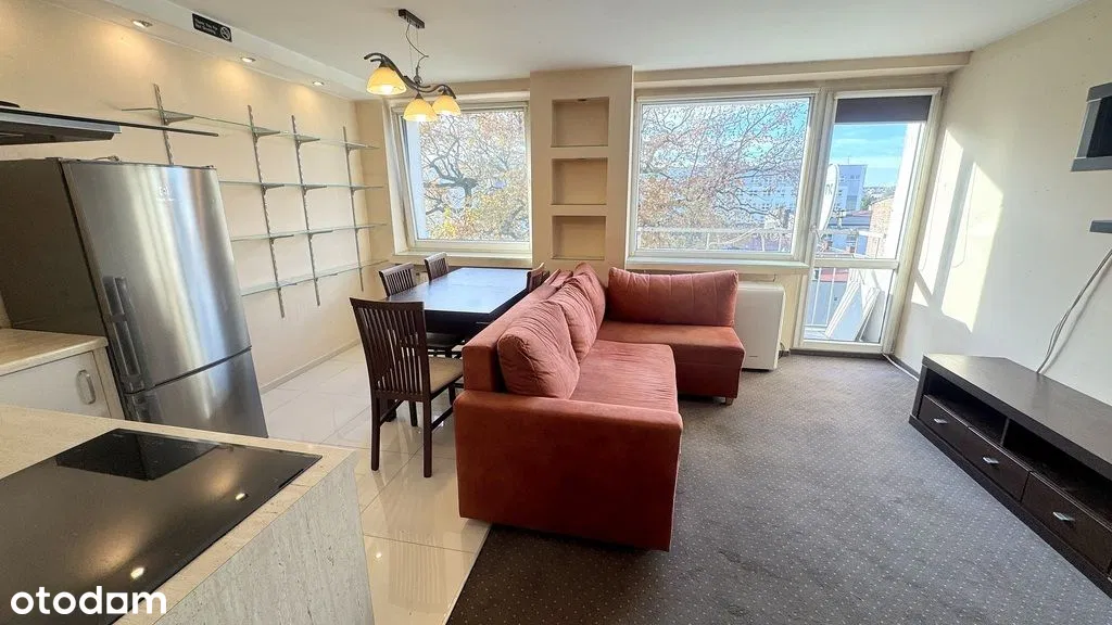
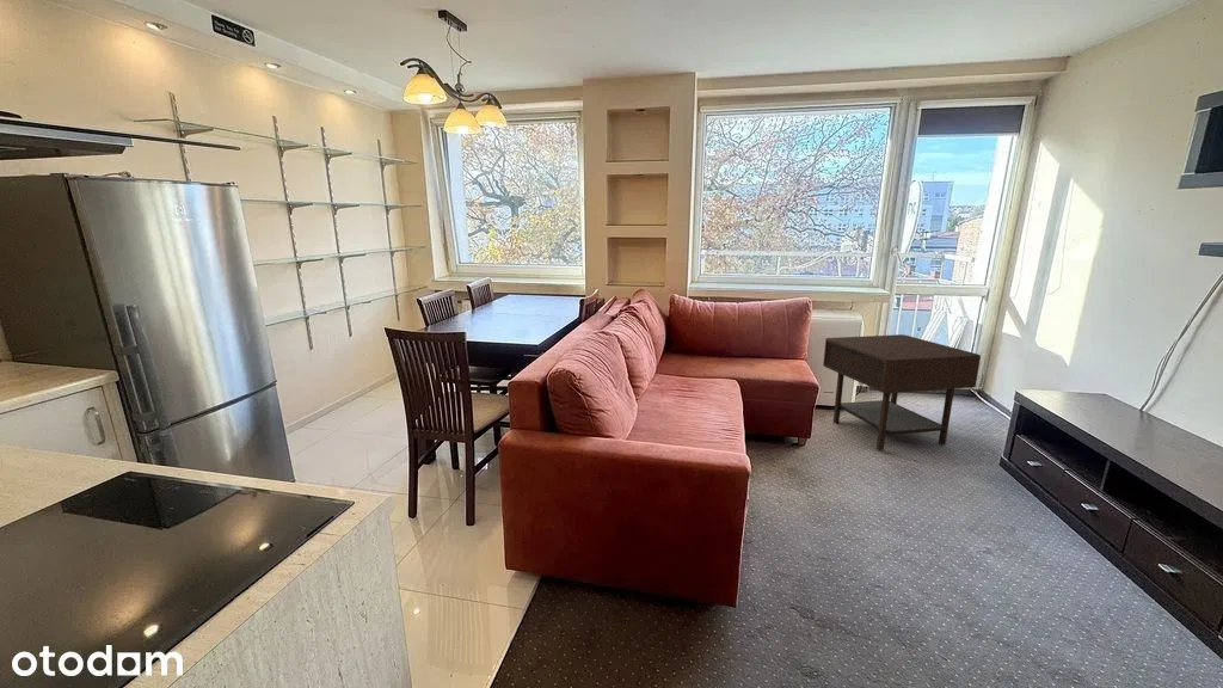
+ side table [822,333,982,452]
